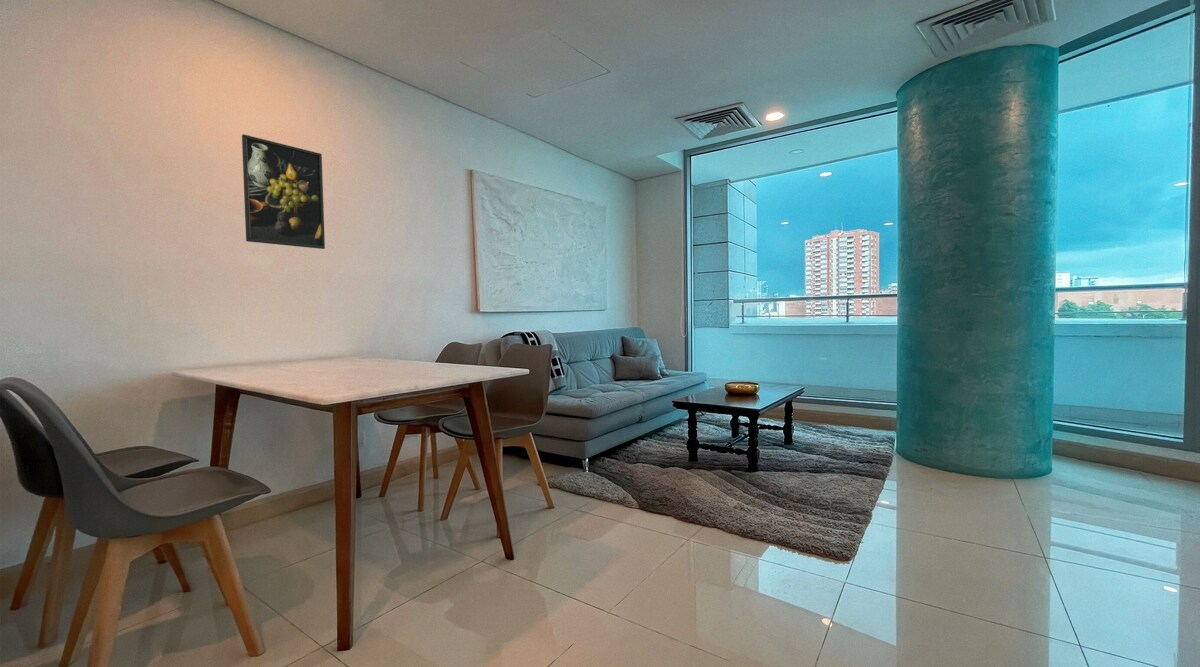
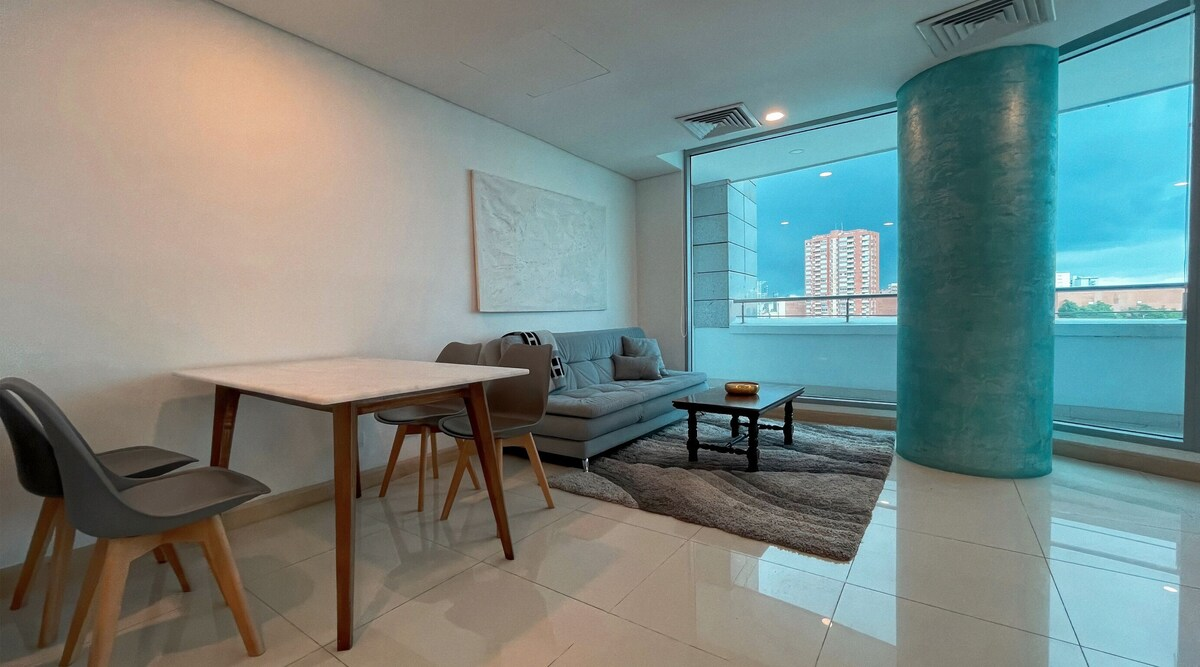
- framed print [241,133,326,250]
